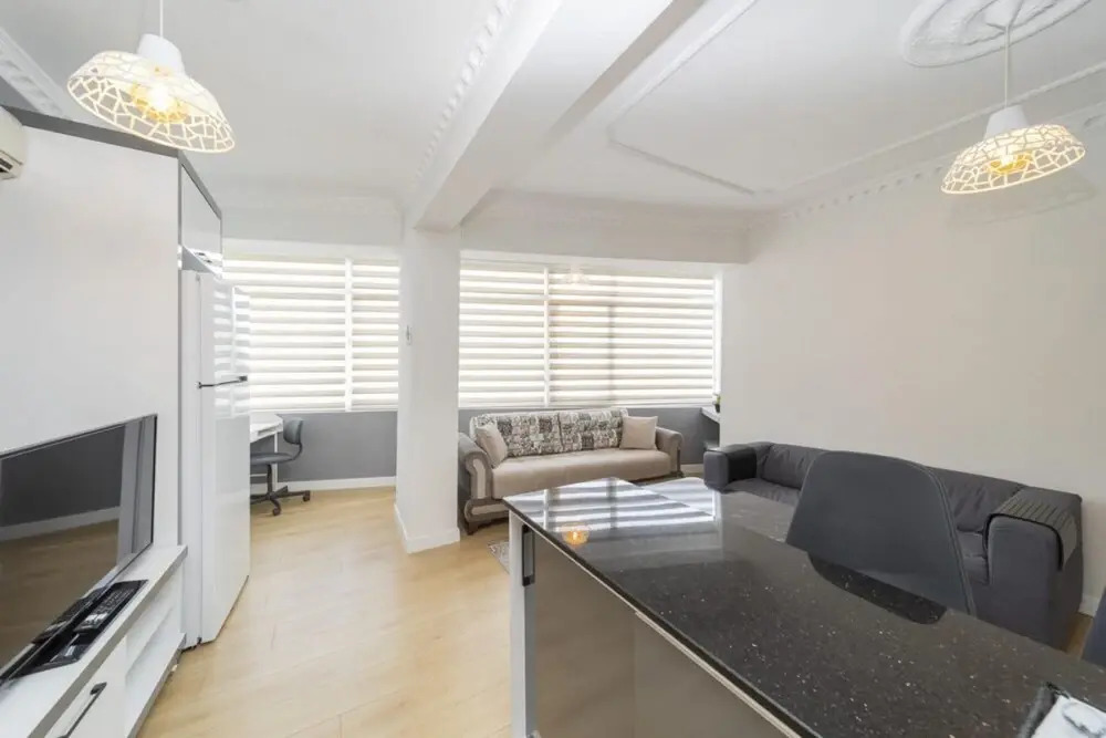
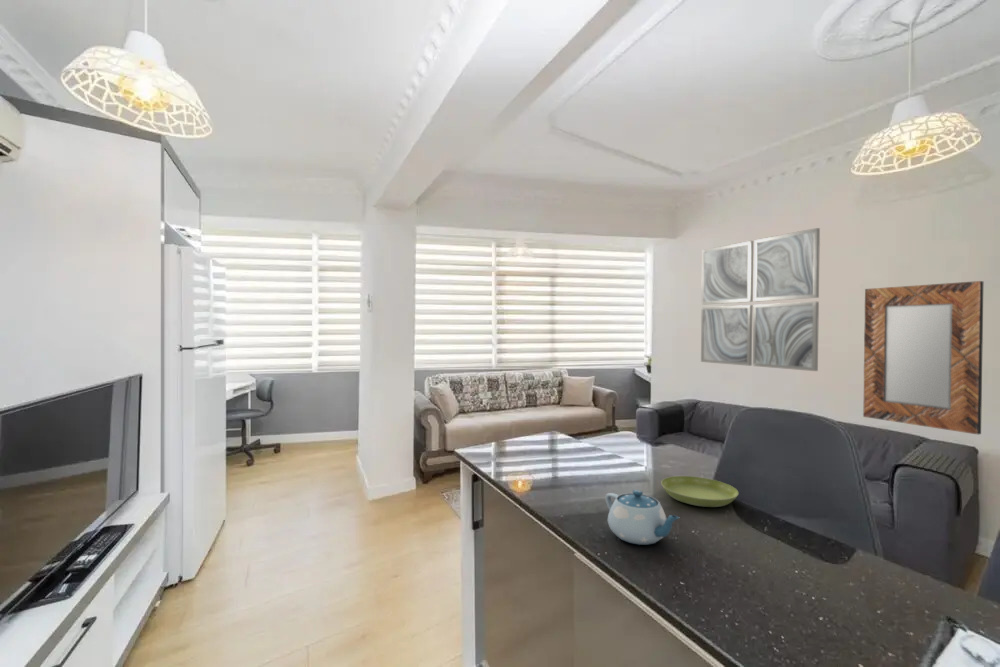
+ home mirror [862,280,984,435]
+ chinaware [605,489,680,546]
+ saucer [660,475,740,508]
+ wall art [700,227,821,372]
